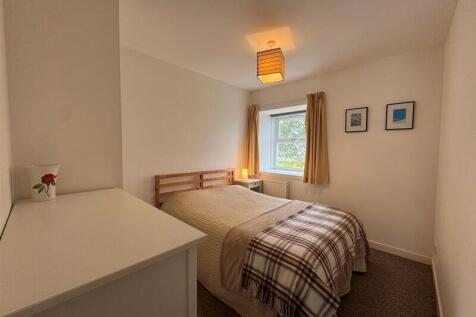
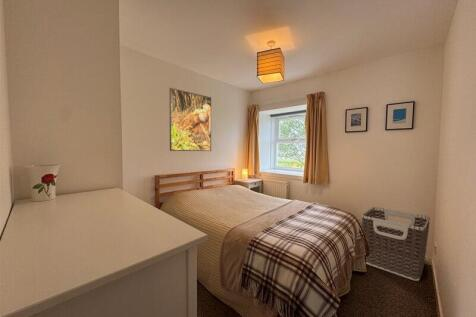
+ clothes hamper [361,206,431,282]
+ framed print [169,87,212,152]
